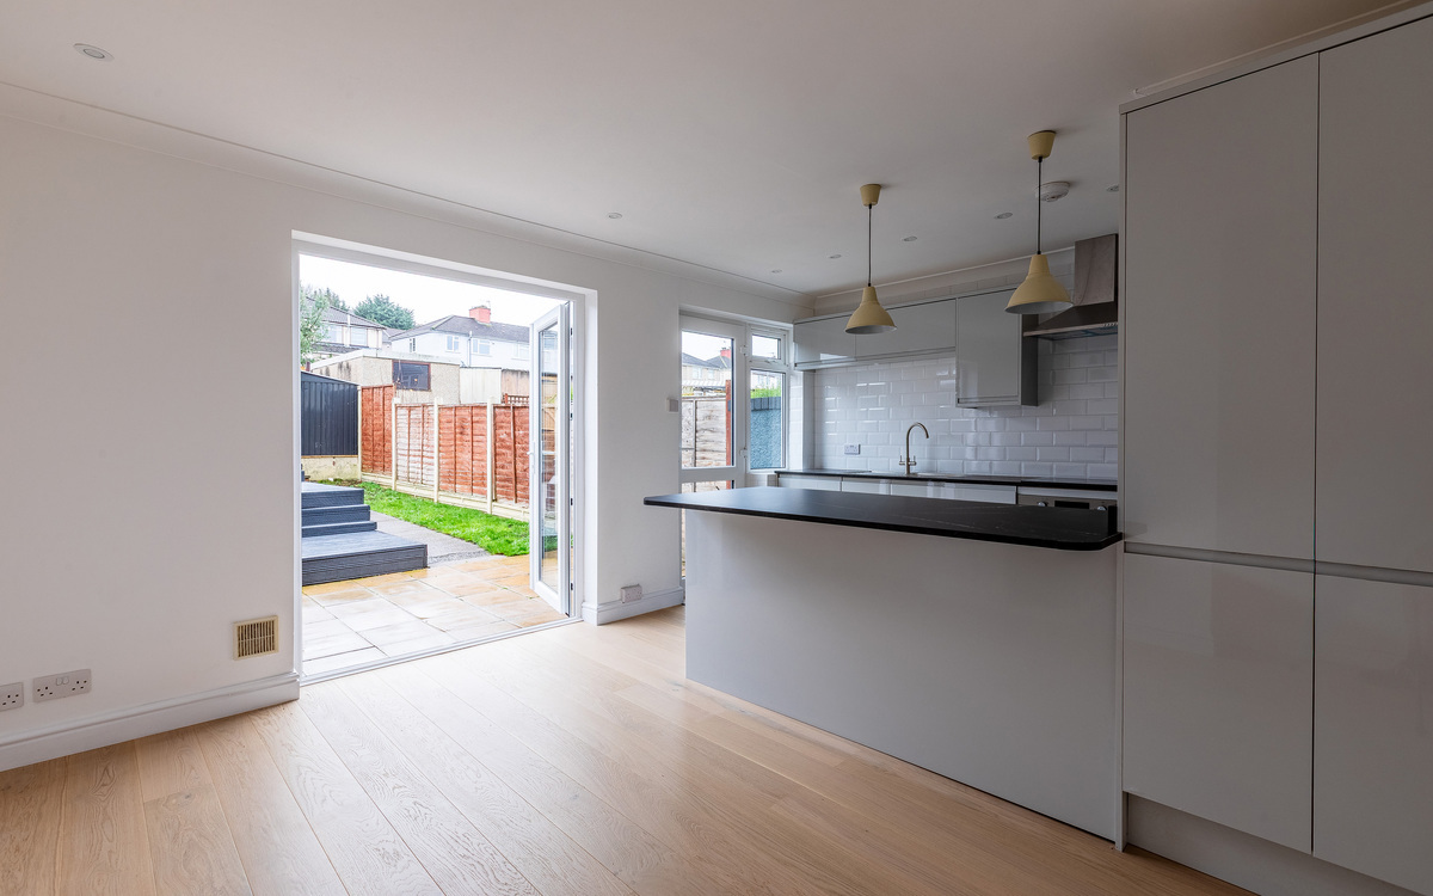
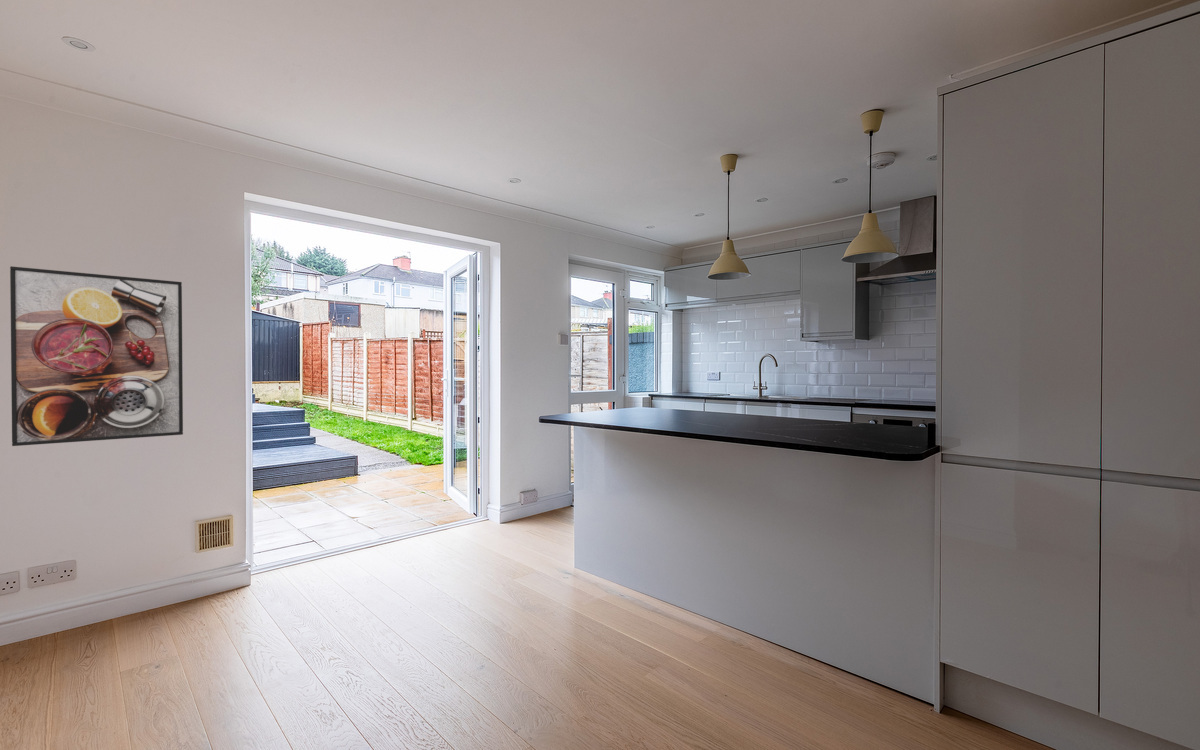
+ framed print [9,265,184,447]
